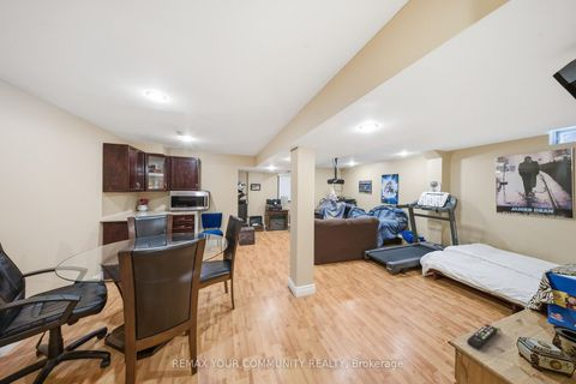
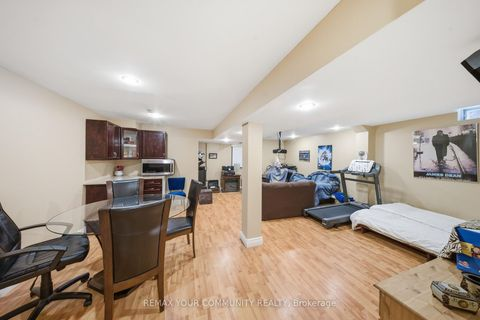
- remote control [466,323,499,350]
